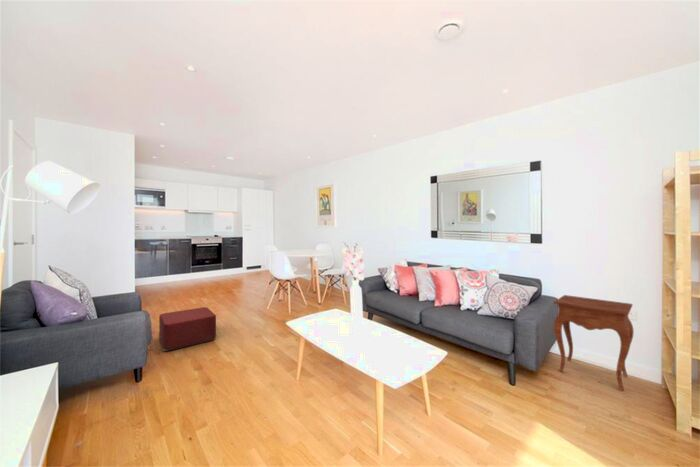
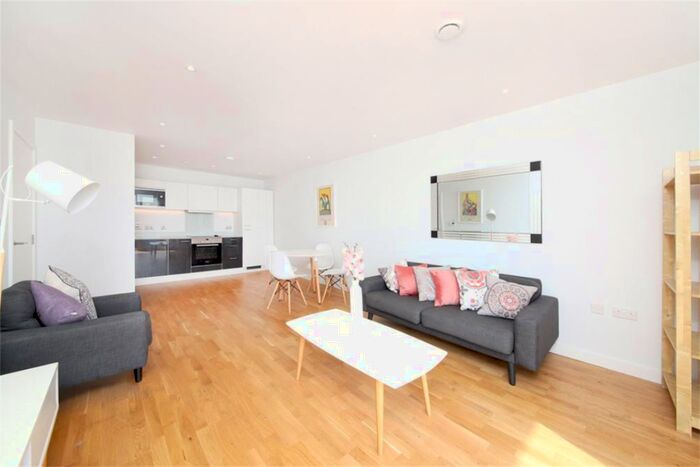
- side table [553,294,635,392]
- ottoman [158,306,217,352]
